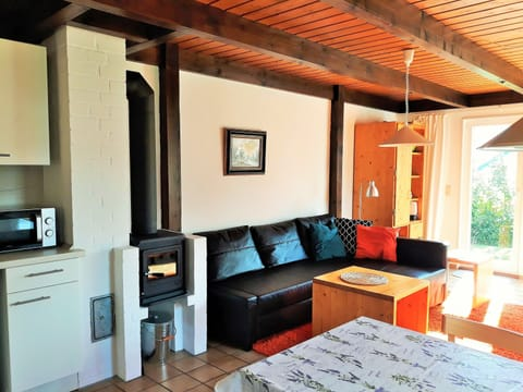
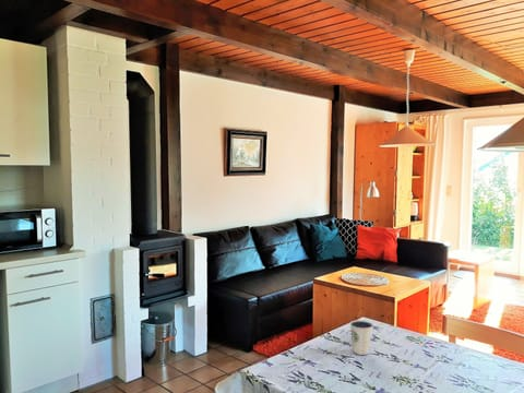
+ dixie cup [349,319,374,356]
